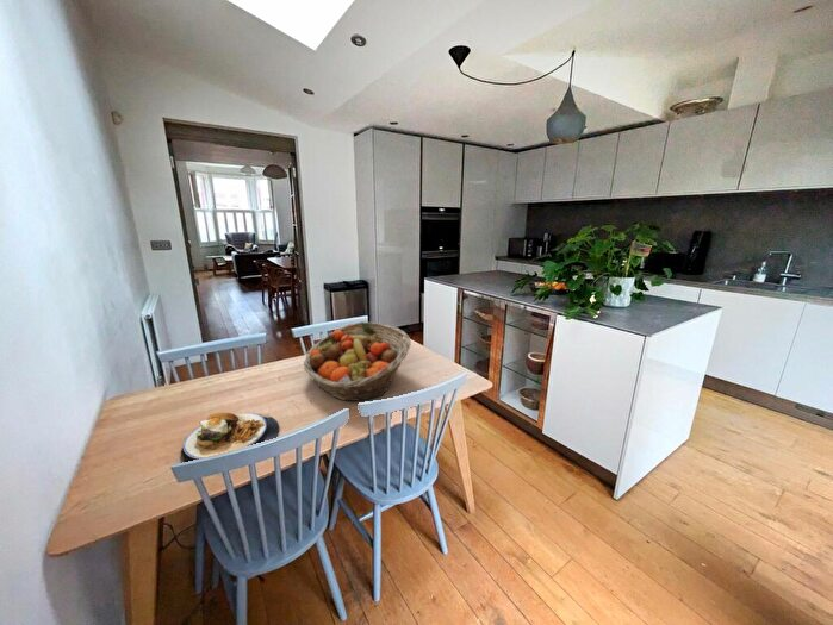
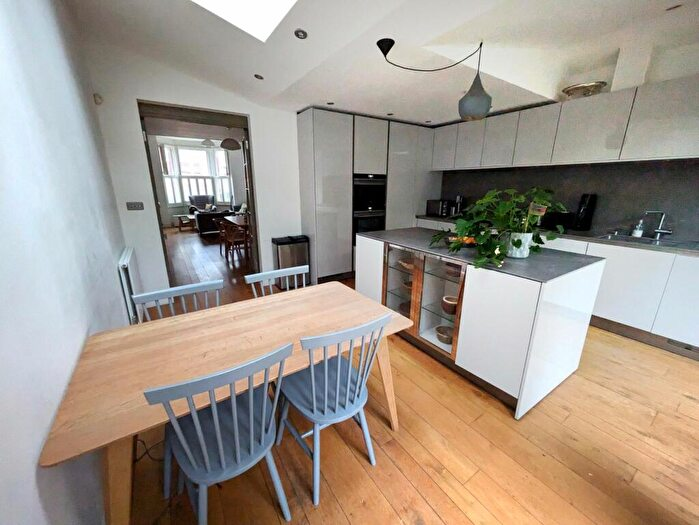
- plate [180,412,280,463]
- fruit basket [303,320,412,402]
